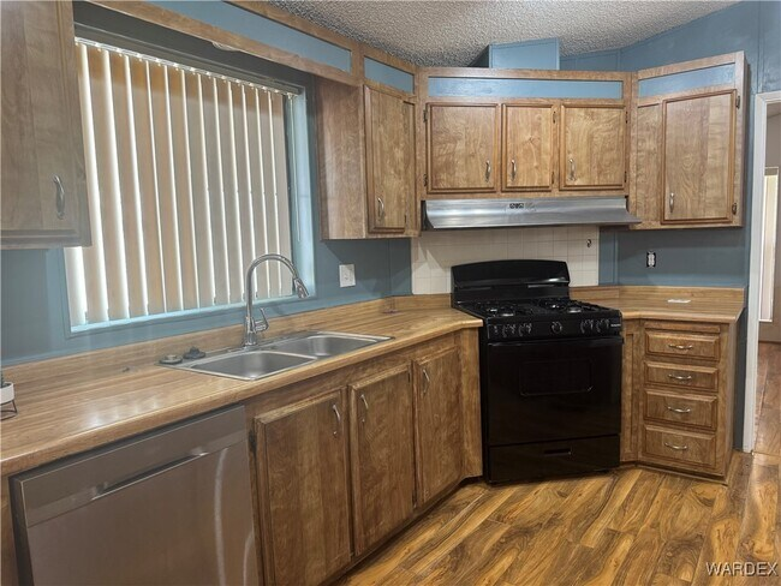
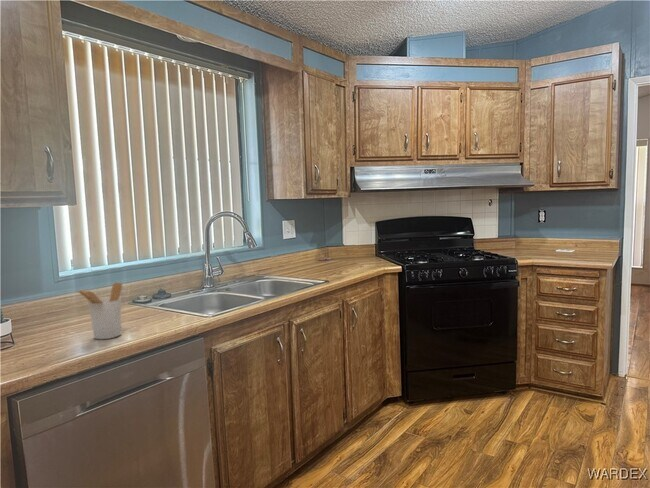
+ utensil holder [75,282,123,340]
